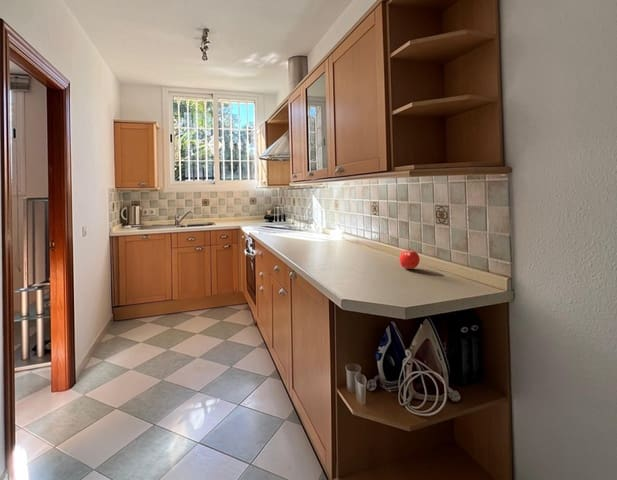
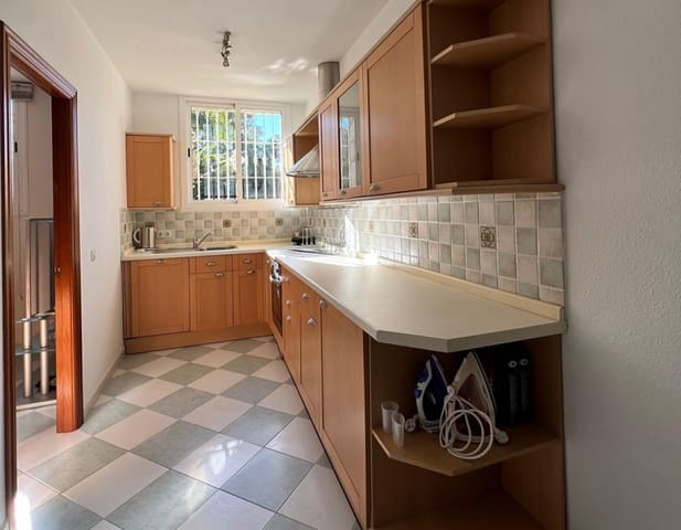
- fruit [398,247,421,270]
